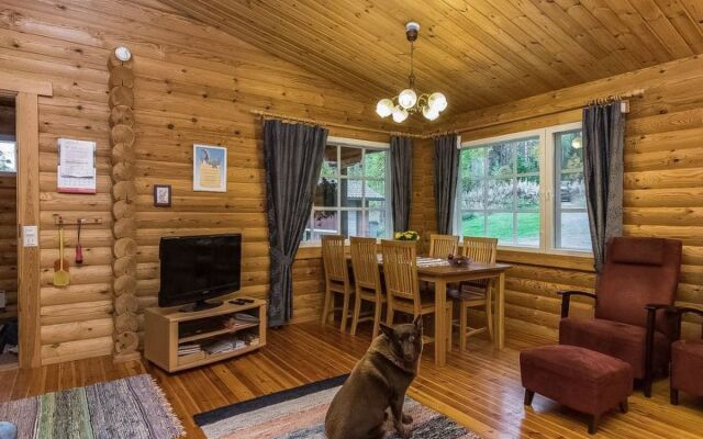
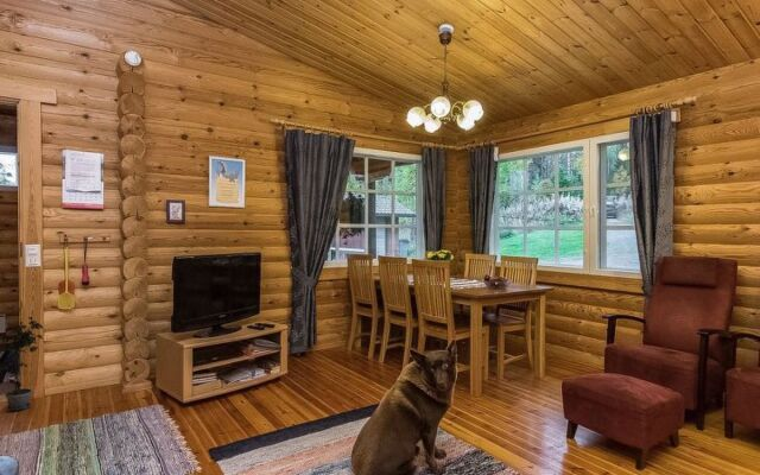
+ potted plant [0,316,45,412]
